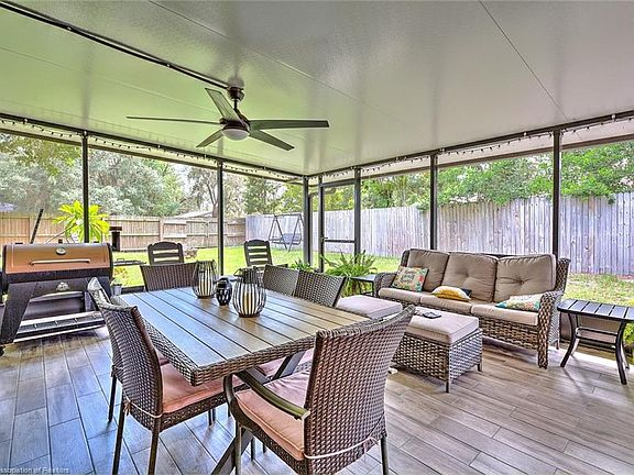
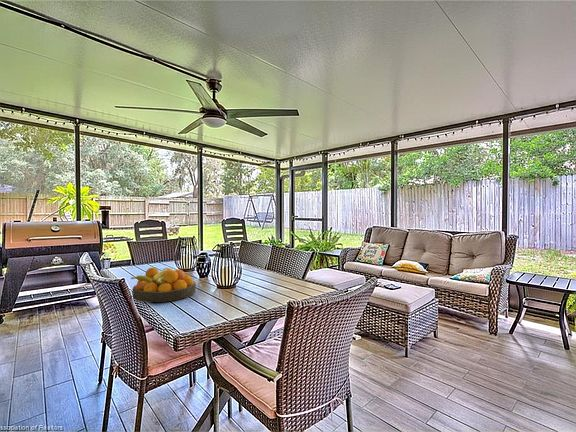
+ fruit bowl [130,267,197,303]
